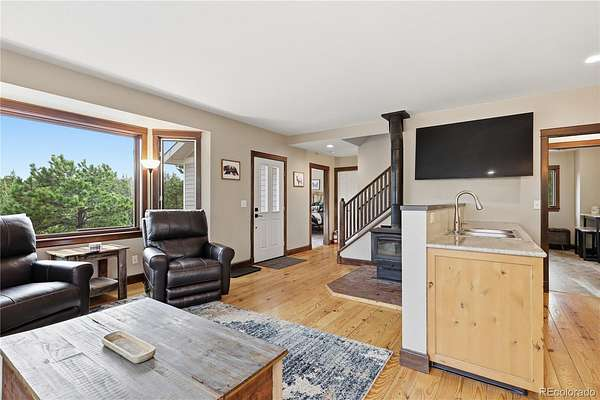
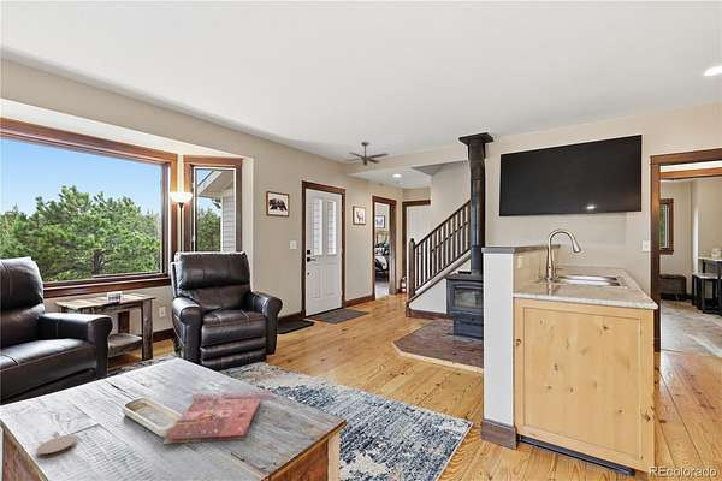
+ ceiling fan [347,141,389,167]
+ coaster [35,434,78,459]
+ cover [161,391,273,445]
